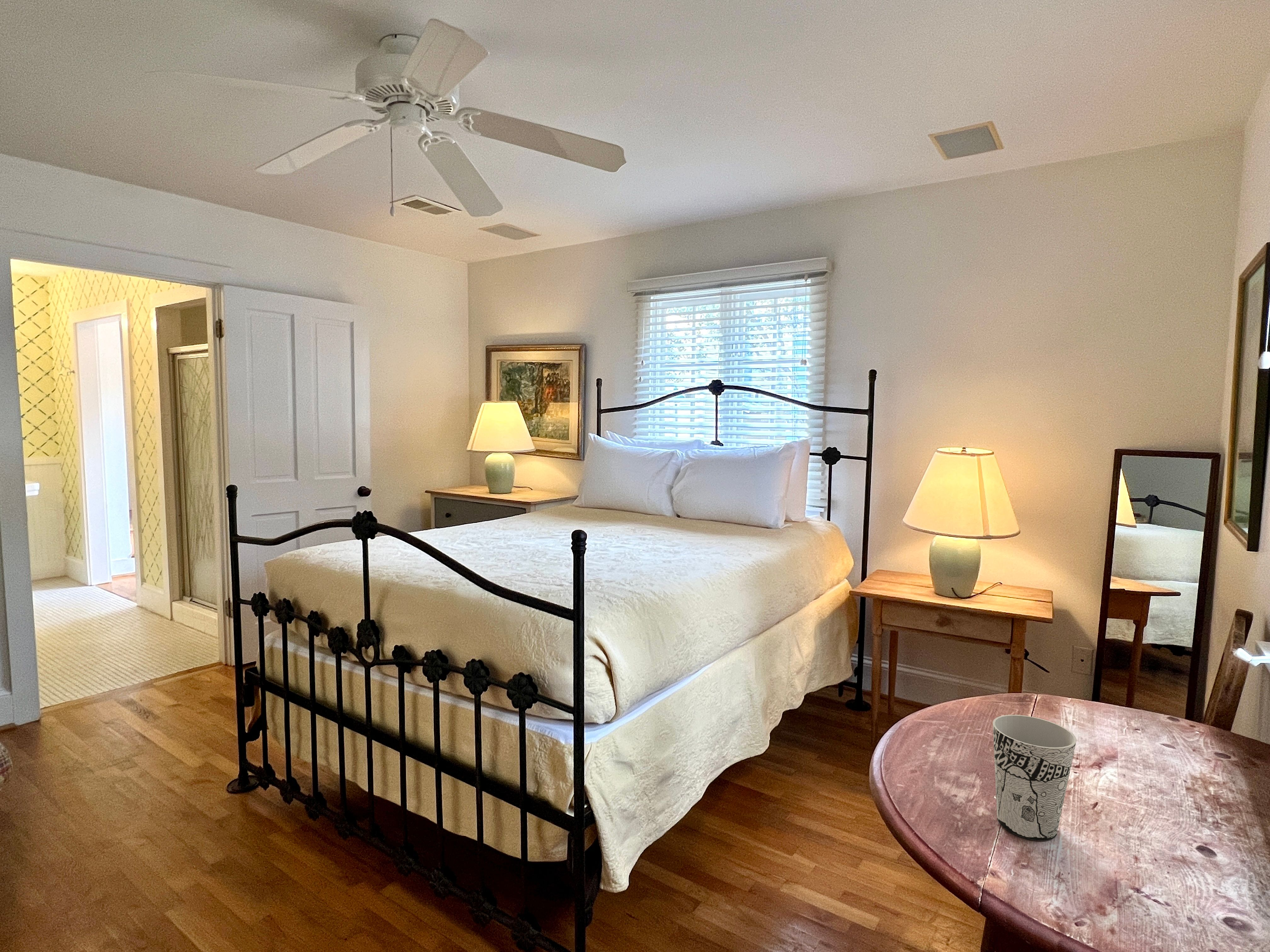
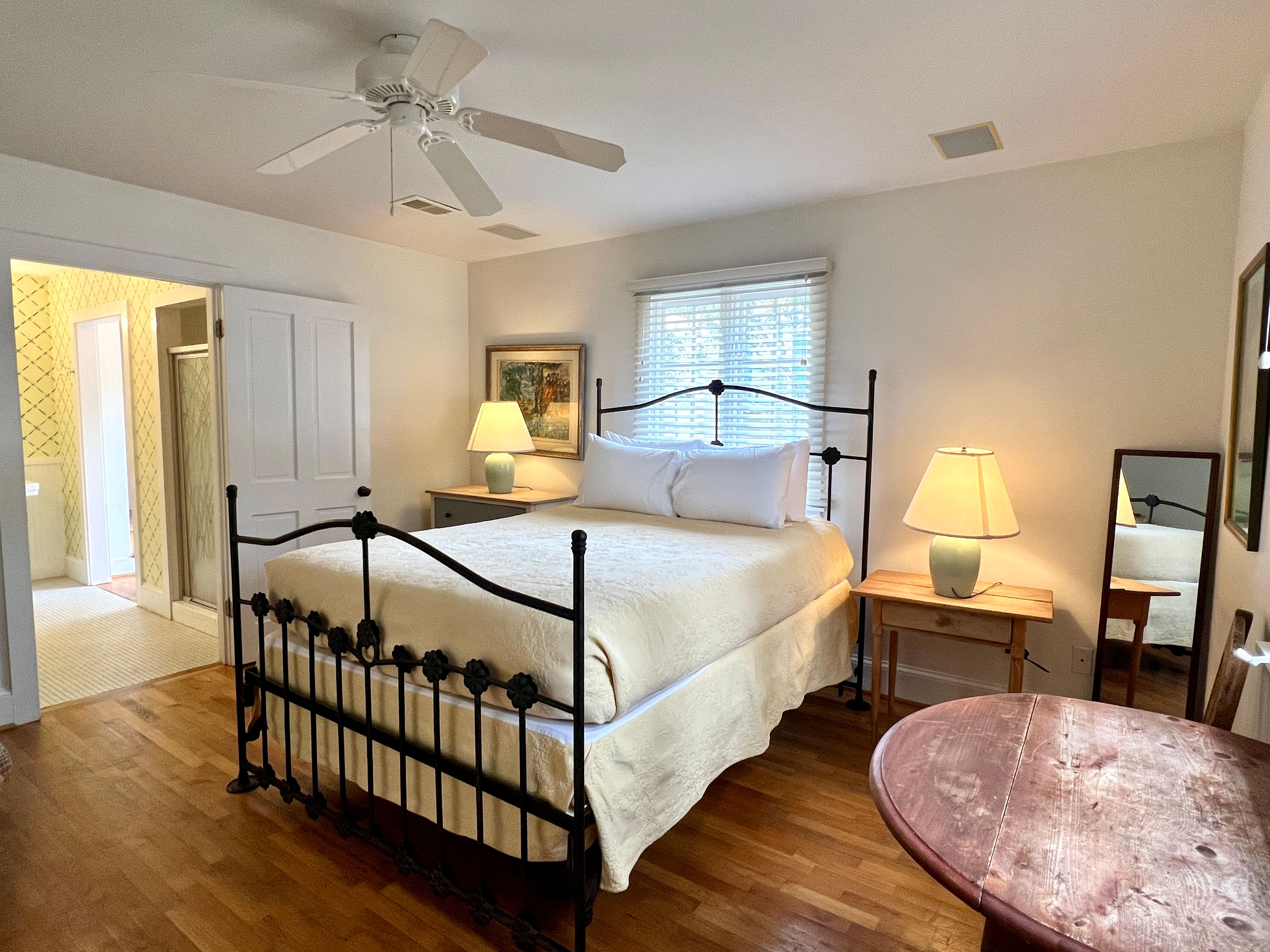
- cup [993,714,1077,841]
